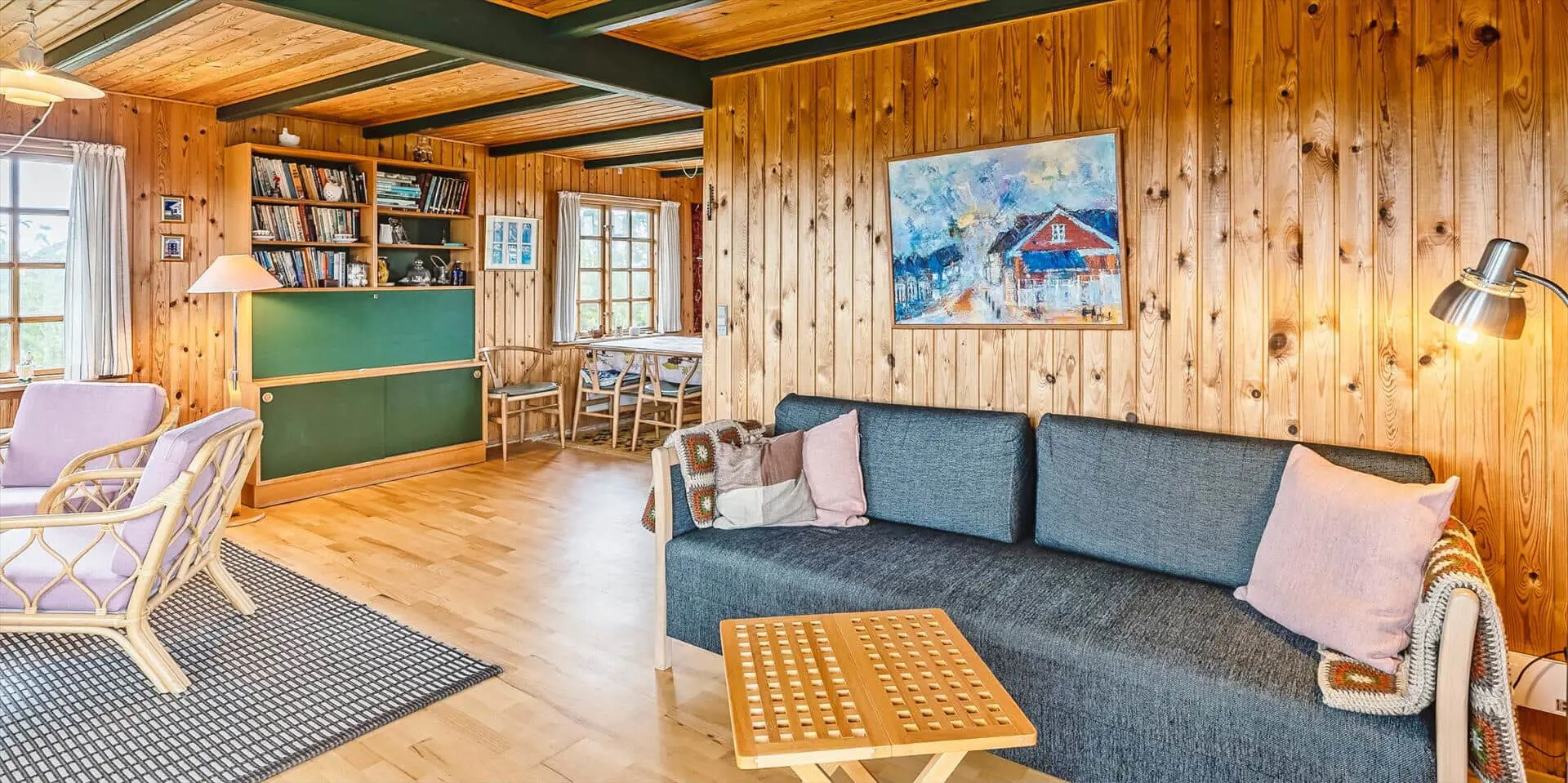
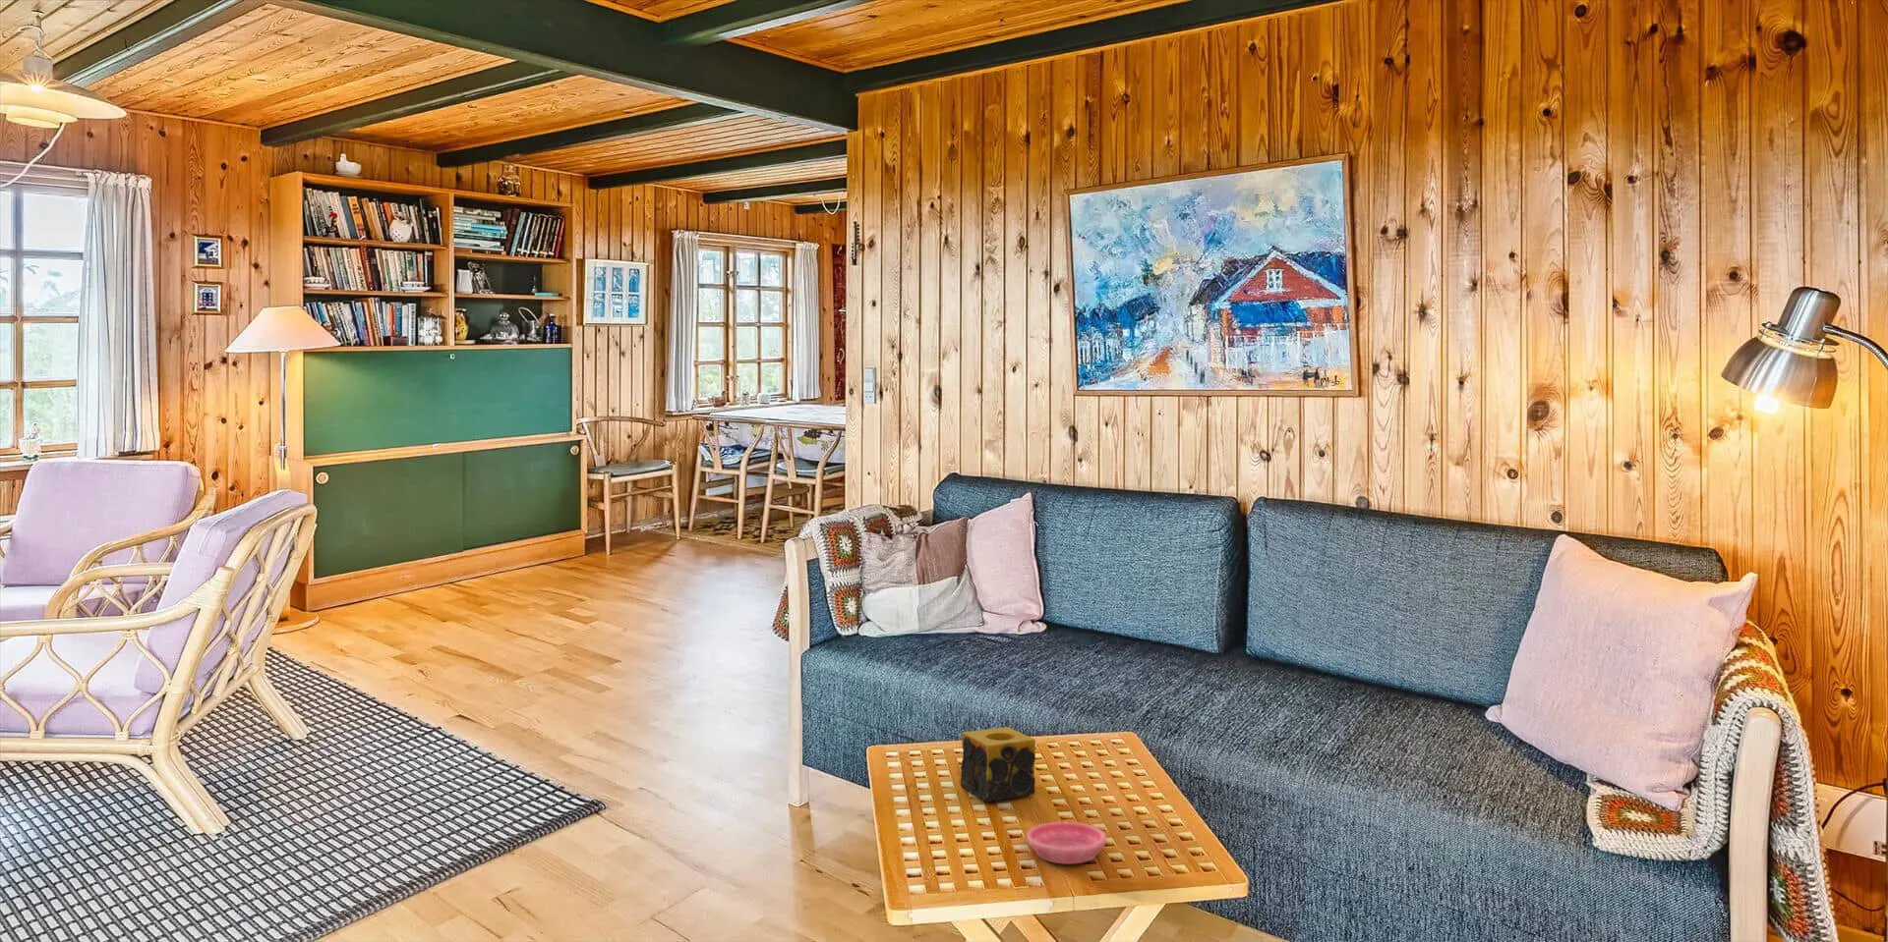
+ saucer [1026,822,1108,864]
+ candle [960,725,1037,802]
